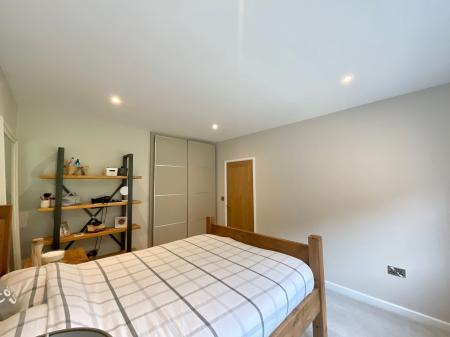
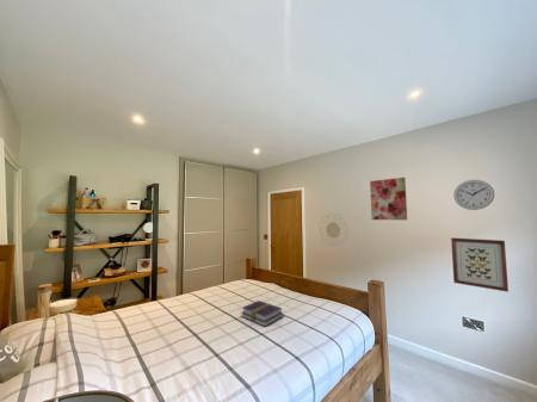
+ wall art [369,177,408,221]
+ wall clock [452,179,495,211]
+ wall art [450,236,510,293]
+ book [241,299,284,328]
+ decorative wall piece [319,212,350,247]
